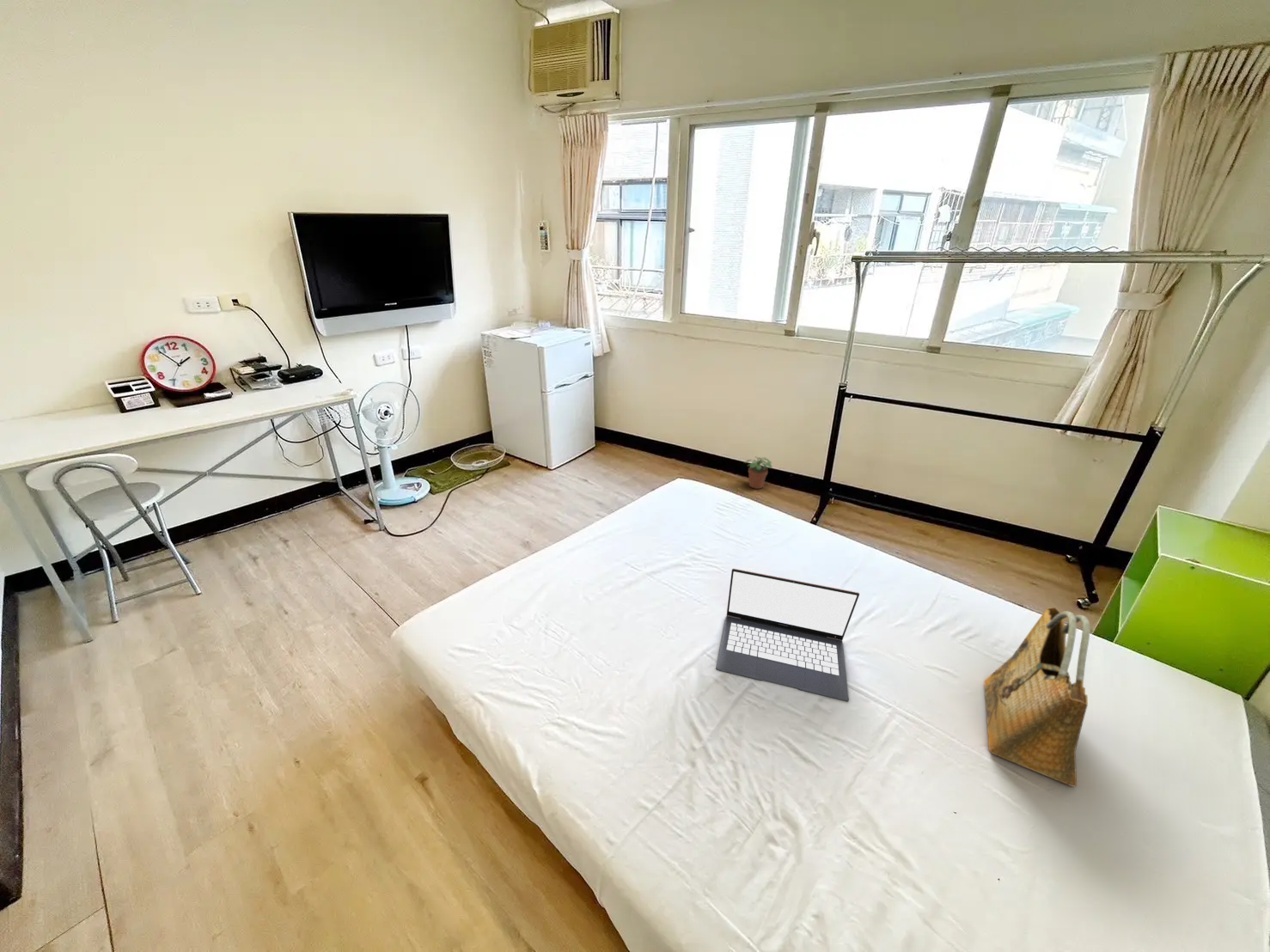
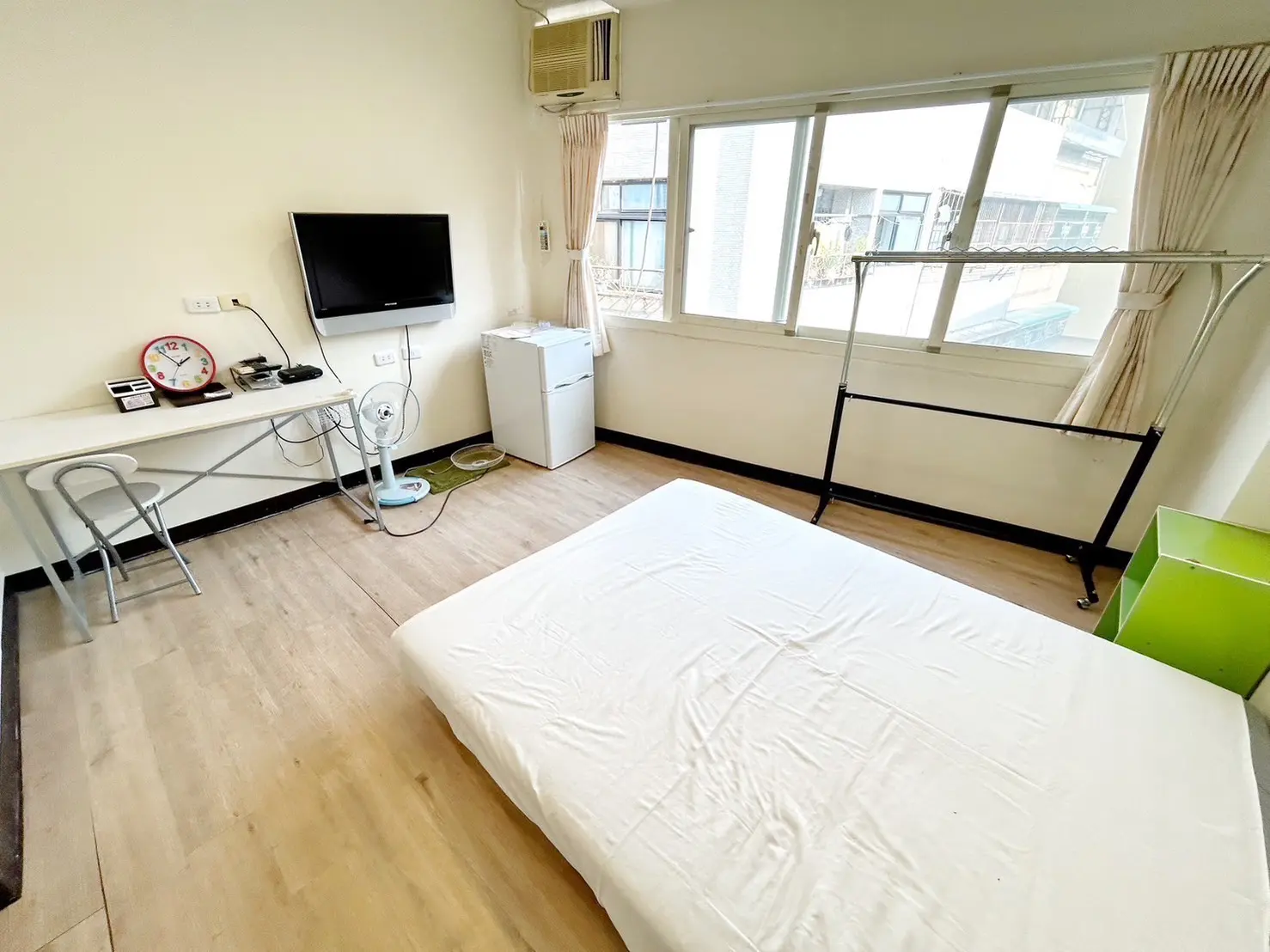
- grocery bag [983,607,1091,788]
- potted plant [743,456,773,490]
- laptop [716,568,860,702]
